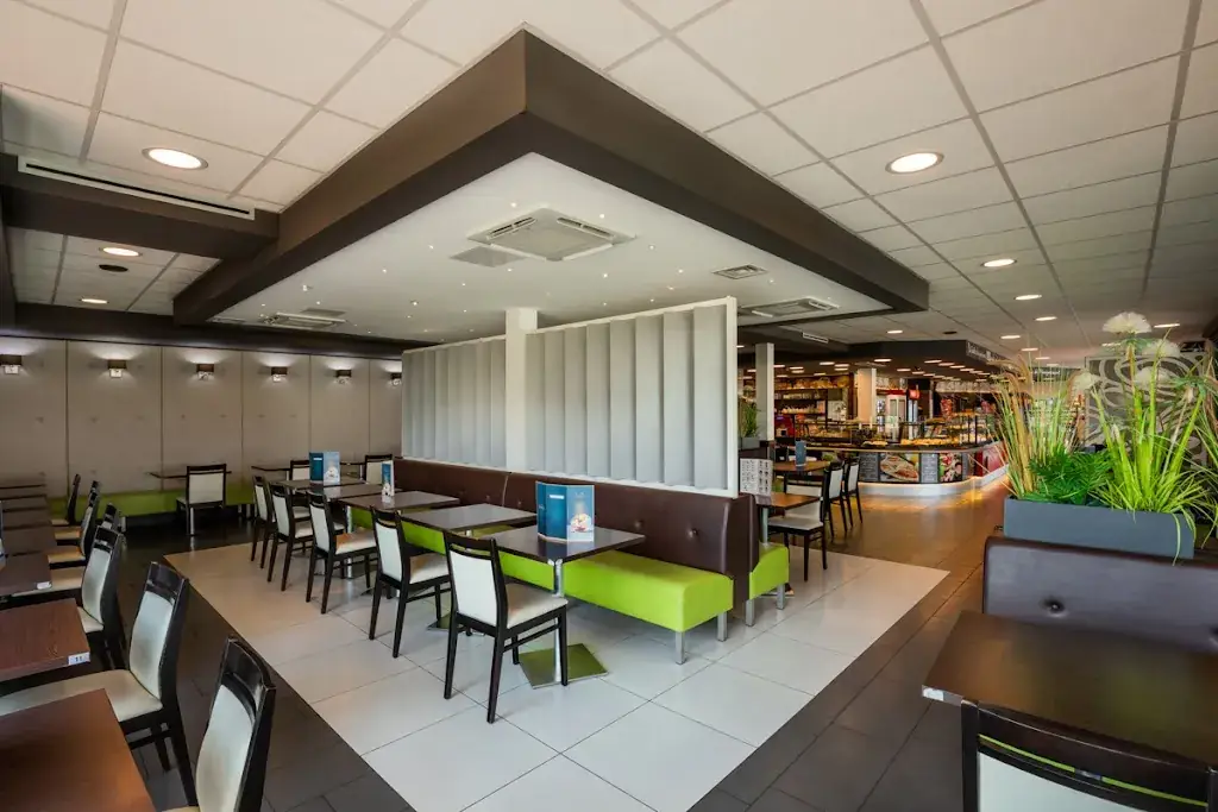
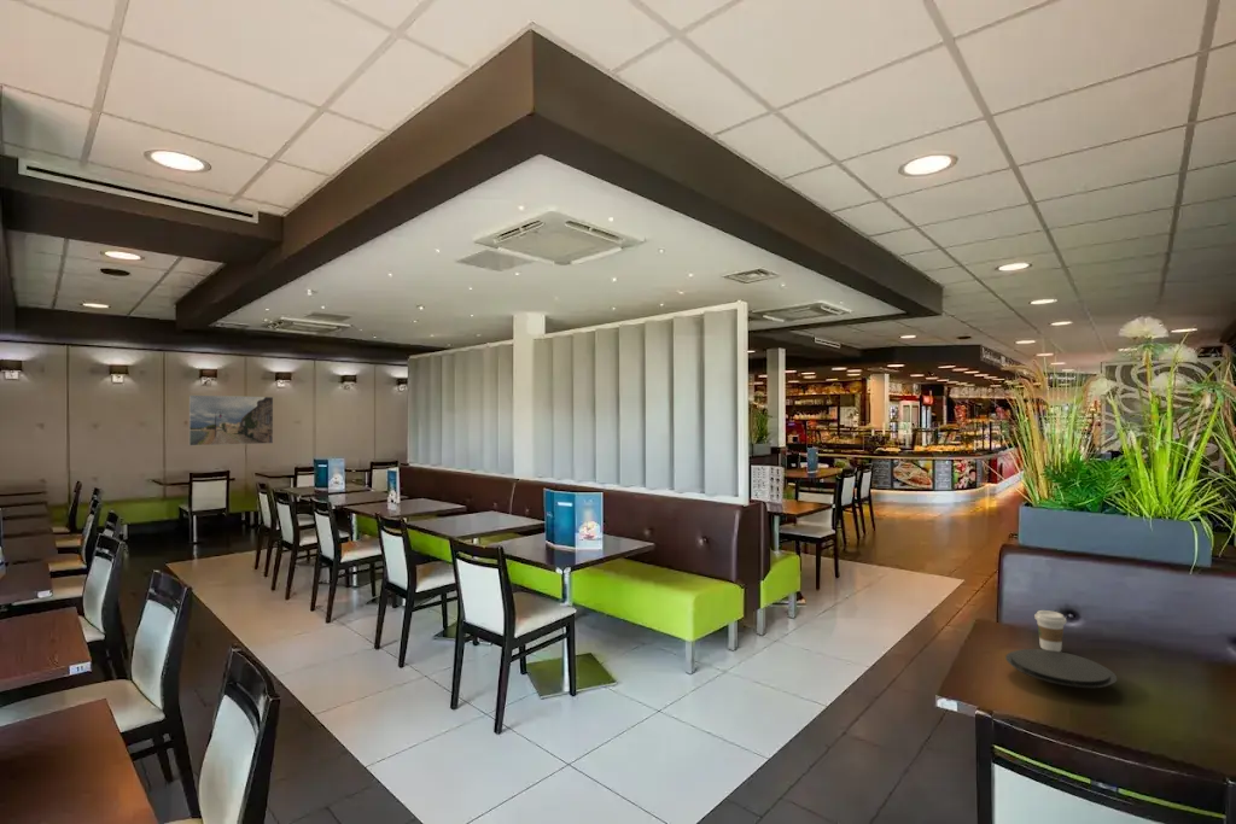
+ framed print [188,395,274,446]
+ plate [1004,648,1118,689]
+ coffee cup [1033,609,1067,651]
